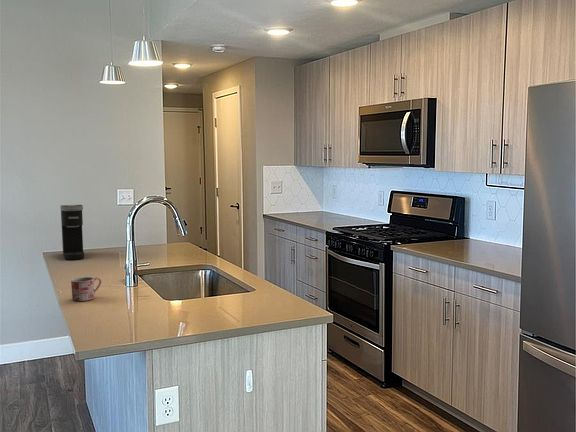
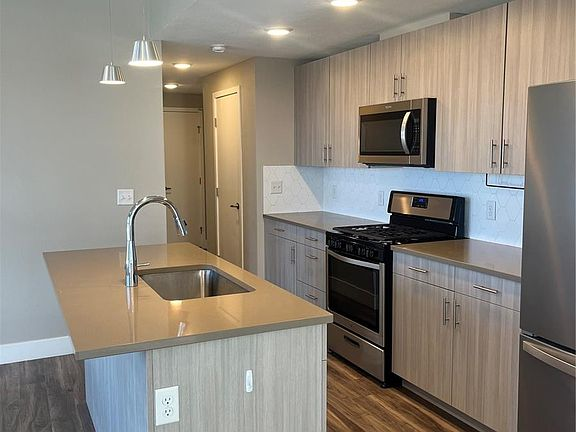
- coffee maker [59,204,85,261]
- mug [70,276,102,302]
